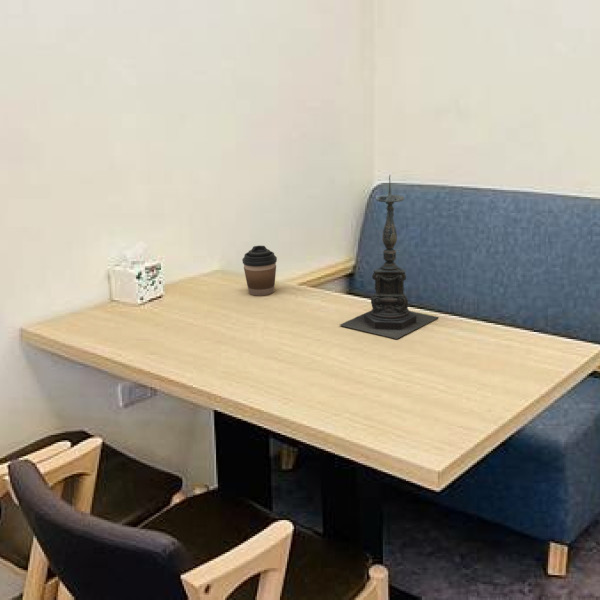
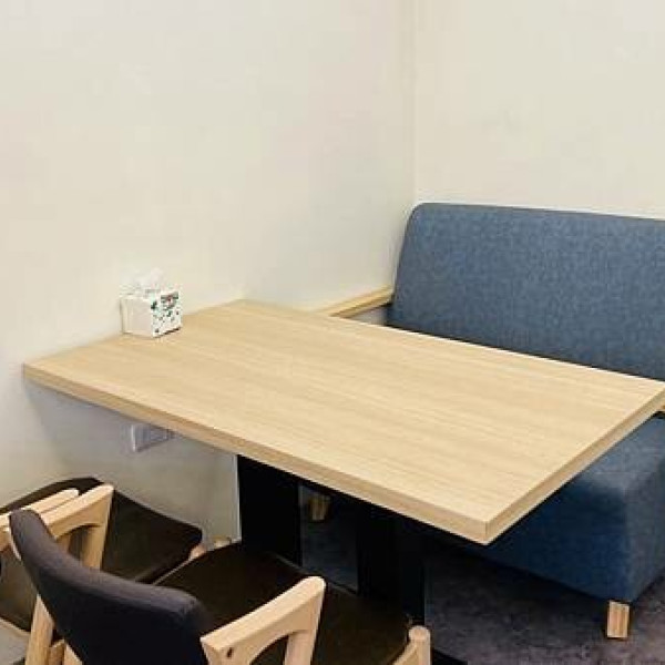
- coffee cup [241,245,278,297]
- candle holder [339,174,440,340]
